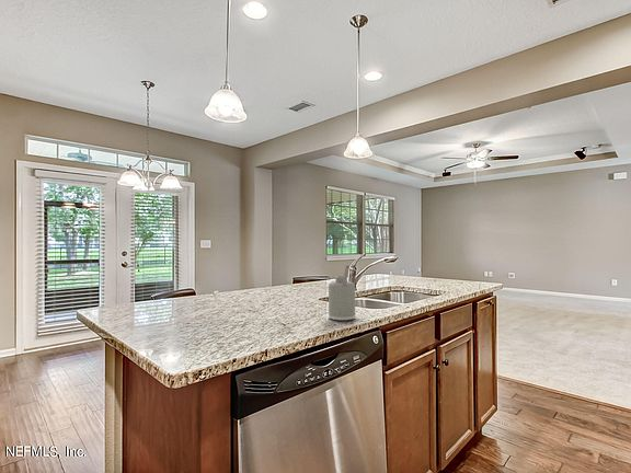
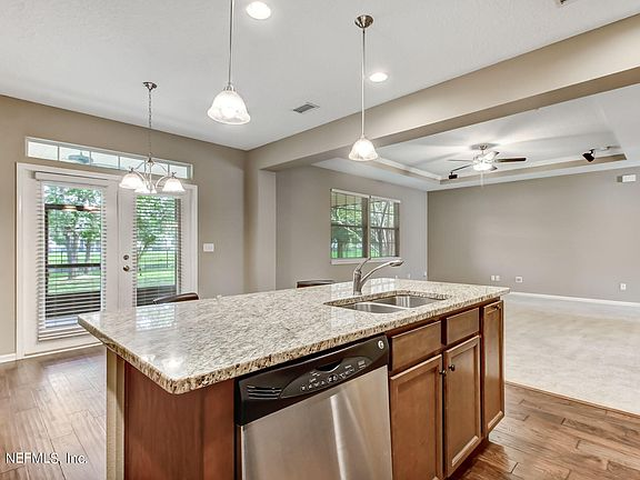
- soap dispenser [328,265,356,322]
